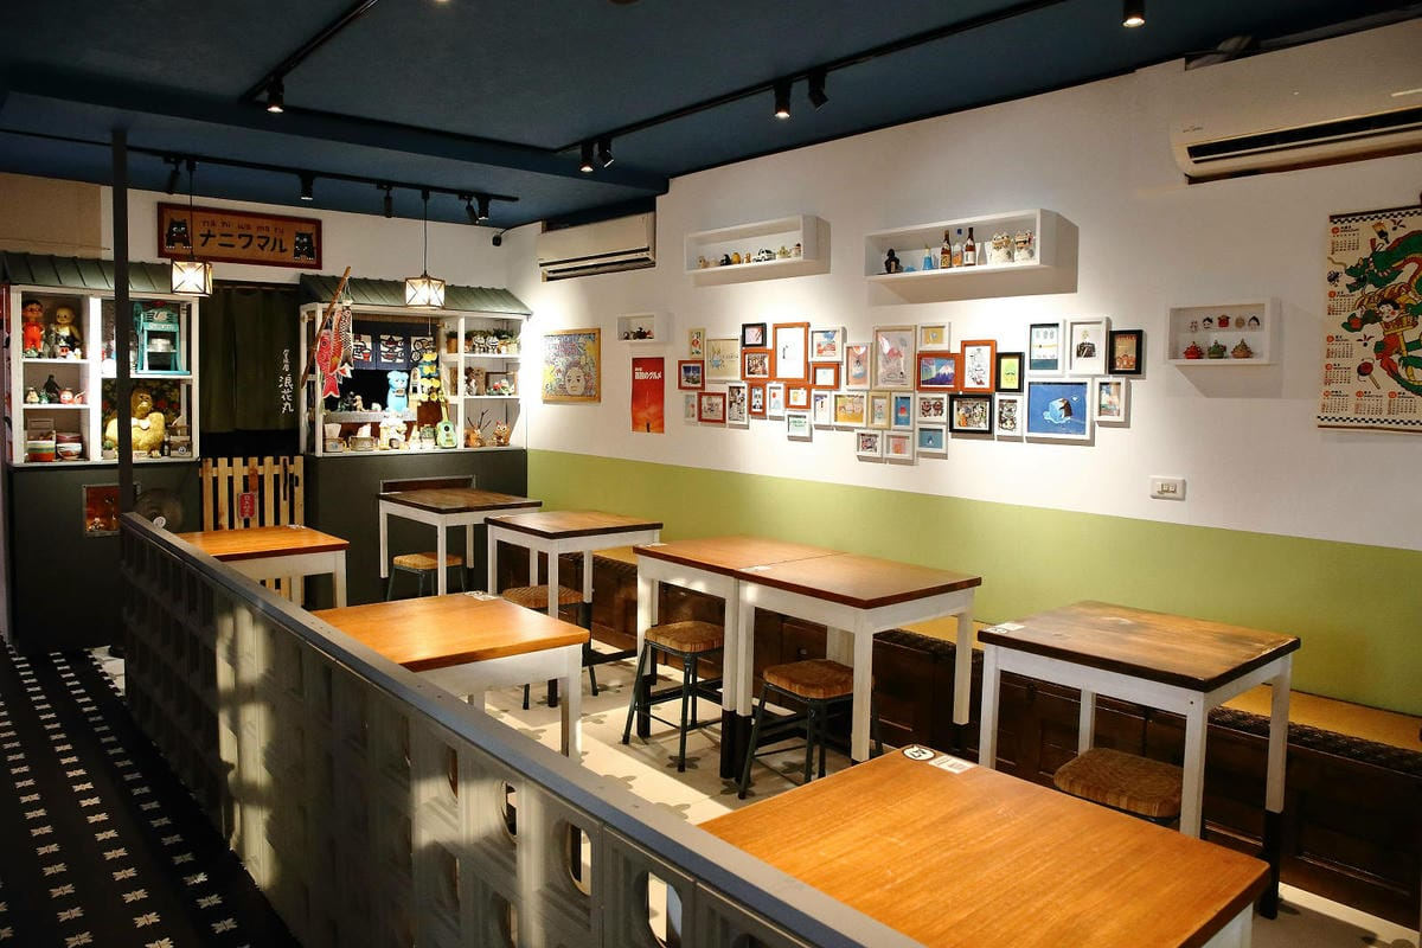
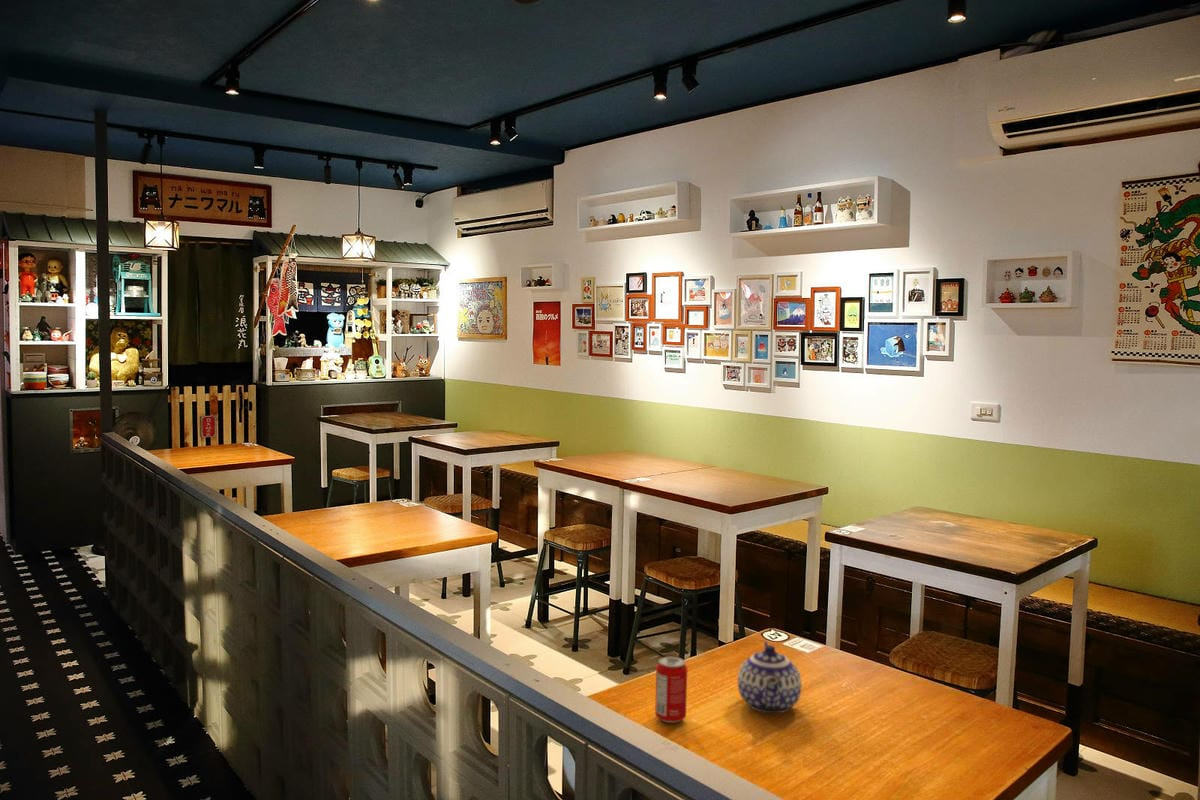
+ beverage can [654,656,688,724]
+ teapot [737,640,803,714]
